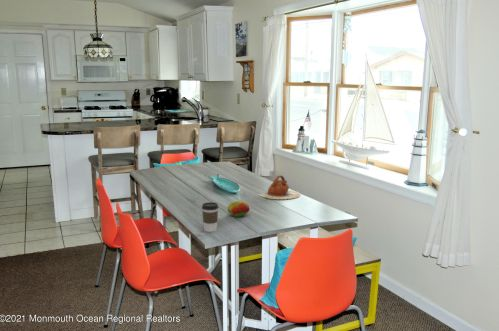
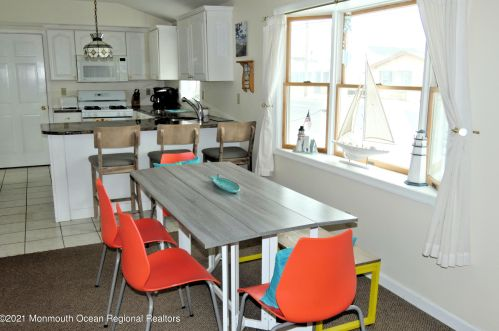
- coffee cup [201,201,219,233]
- fruit [226,200,251,218]
- teapot [258,174,302,200]
